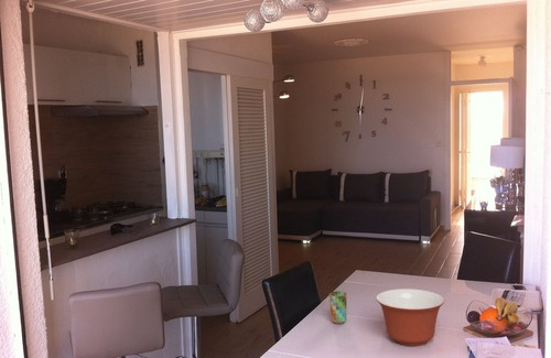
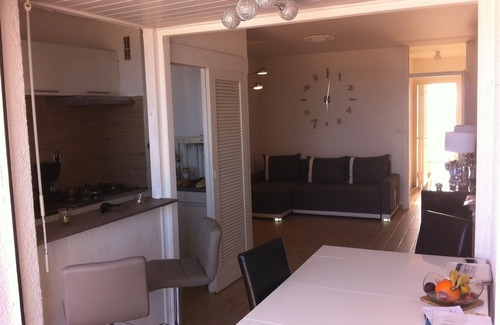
- mixing bowl [375,288,445,347]
- cup [328,291,348,325]
